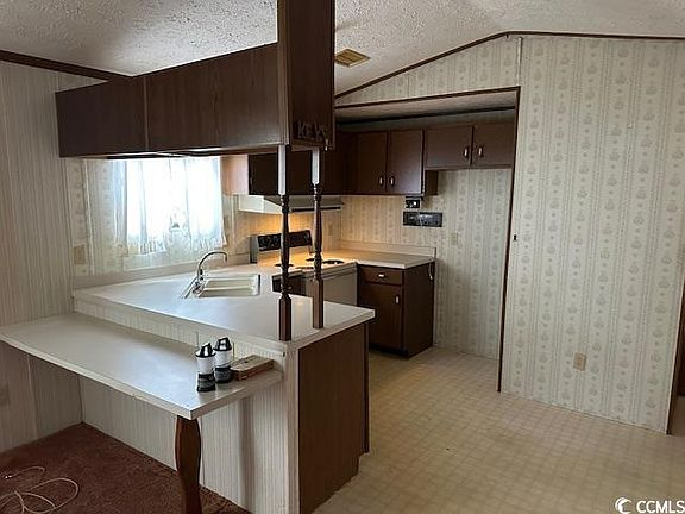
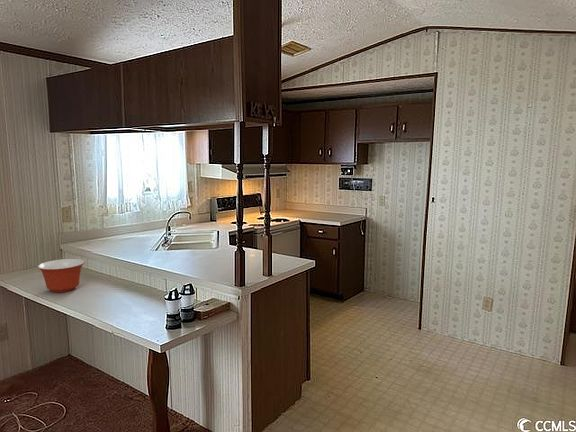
+ mixing bowl [37,258,86,293]
